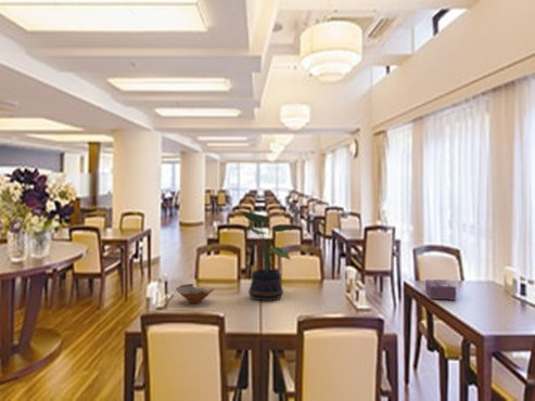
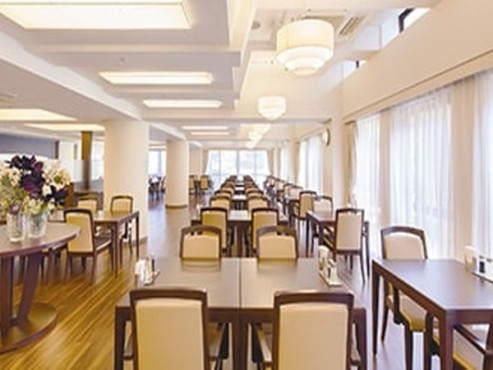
- bowl [175,283,215,305]
- tissue box [424,279,457,301]
- potted plant [238,209,297,301]
